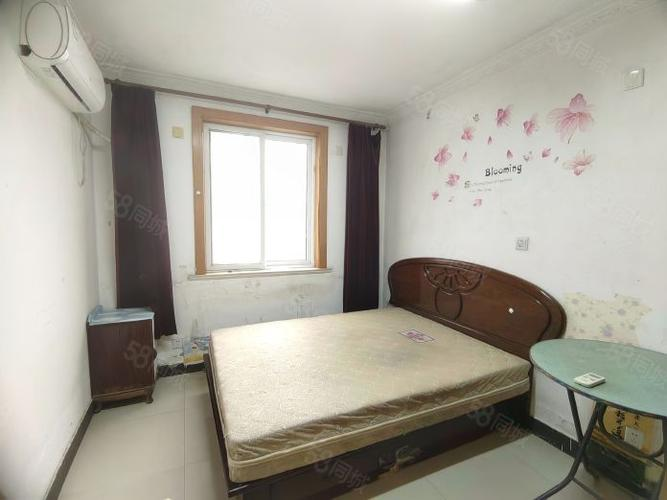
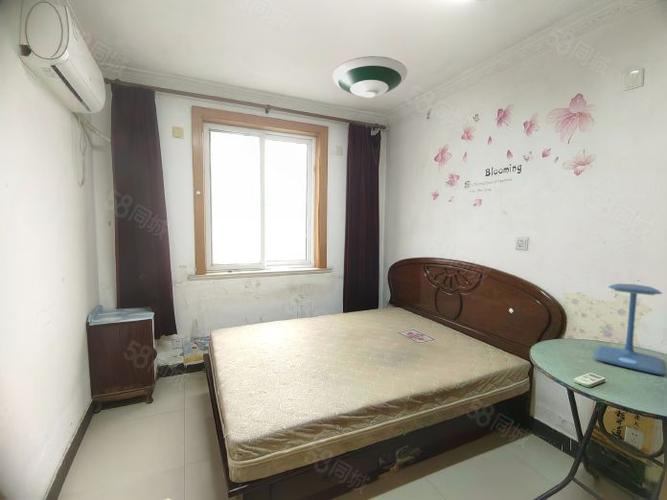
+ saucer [332,55,408,99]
+ desk lamp [594,283,666,376]
